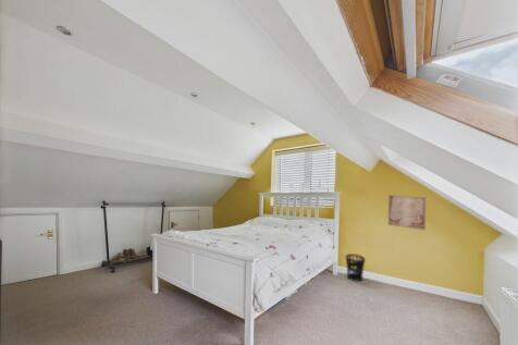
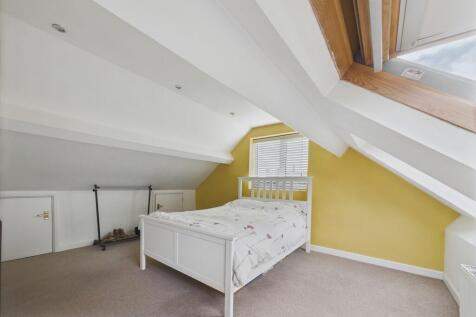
- wall art [387,194,427,231]
- wastebasket [345,252,367,282]
